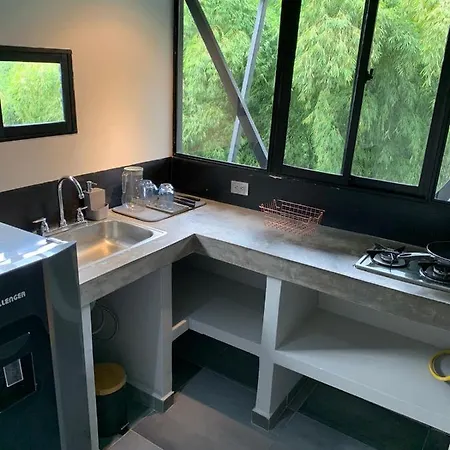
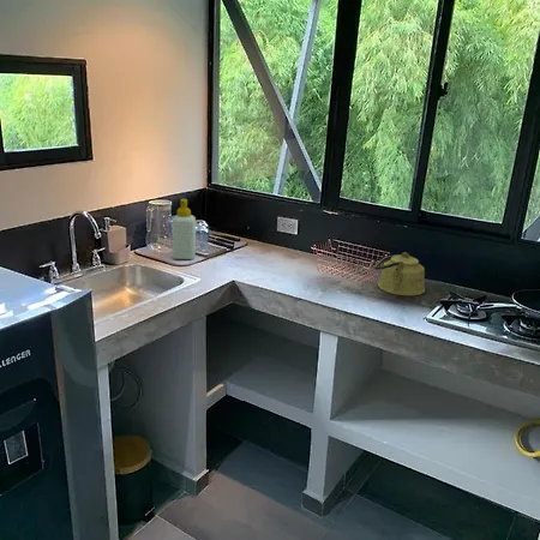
+ kettle [373,251,426,296]
+ soap bottle [172,198,197,260]
